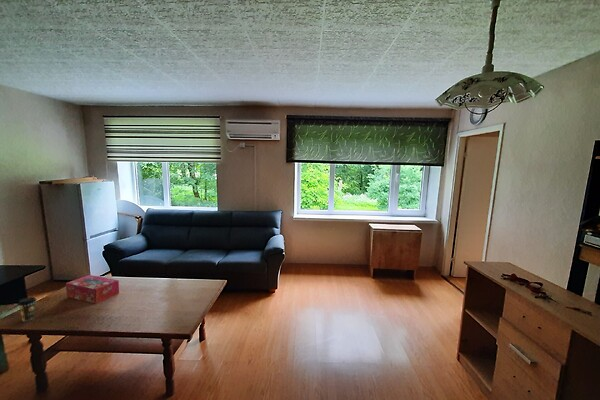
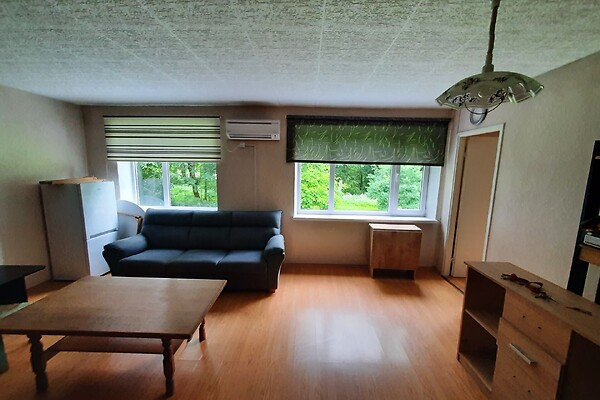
- coffee cup [16,296,37,322]
- tissue box [65,274,120,305]
